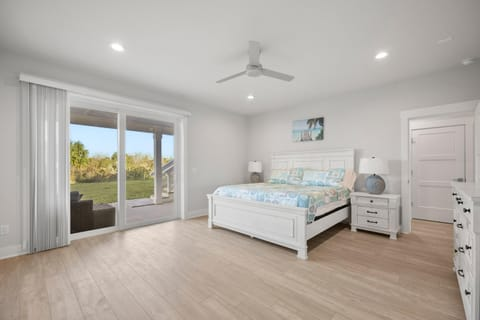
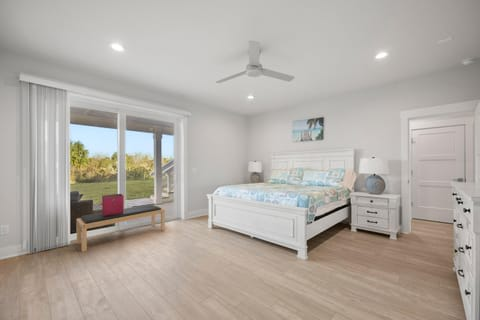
+ bench [76,204,166,253]
+ storage bin [101,193,125,216]
